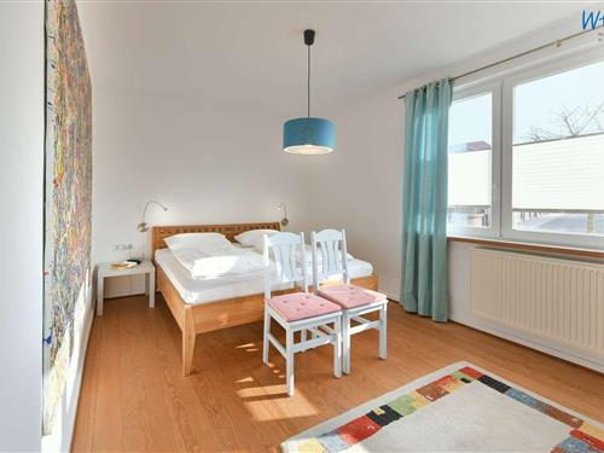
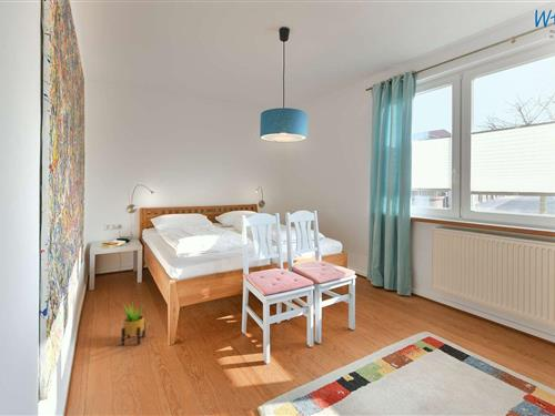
+ potted plant [121,302,147,346]
